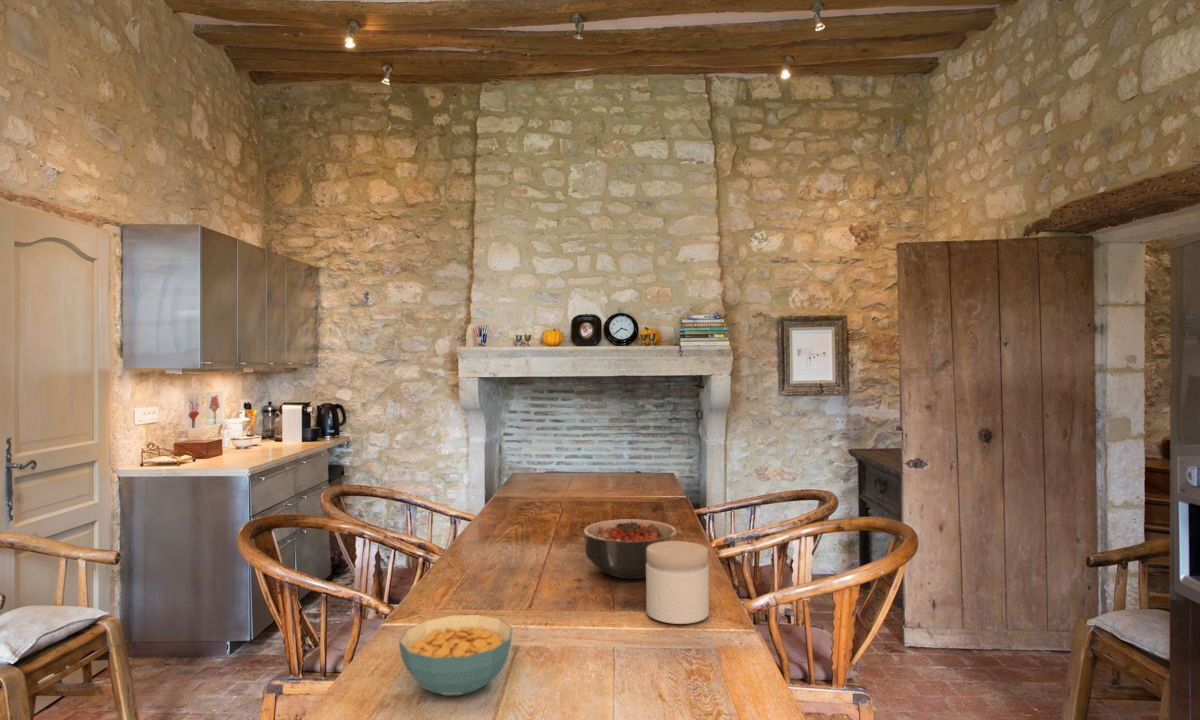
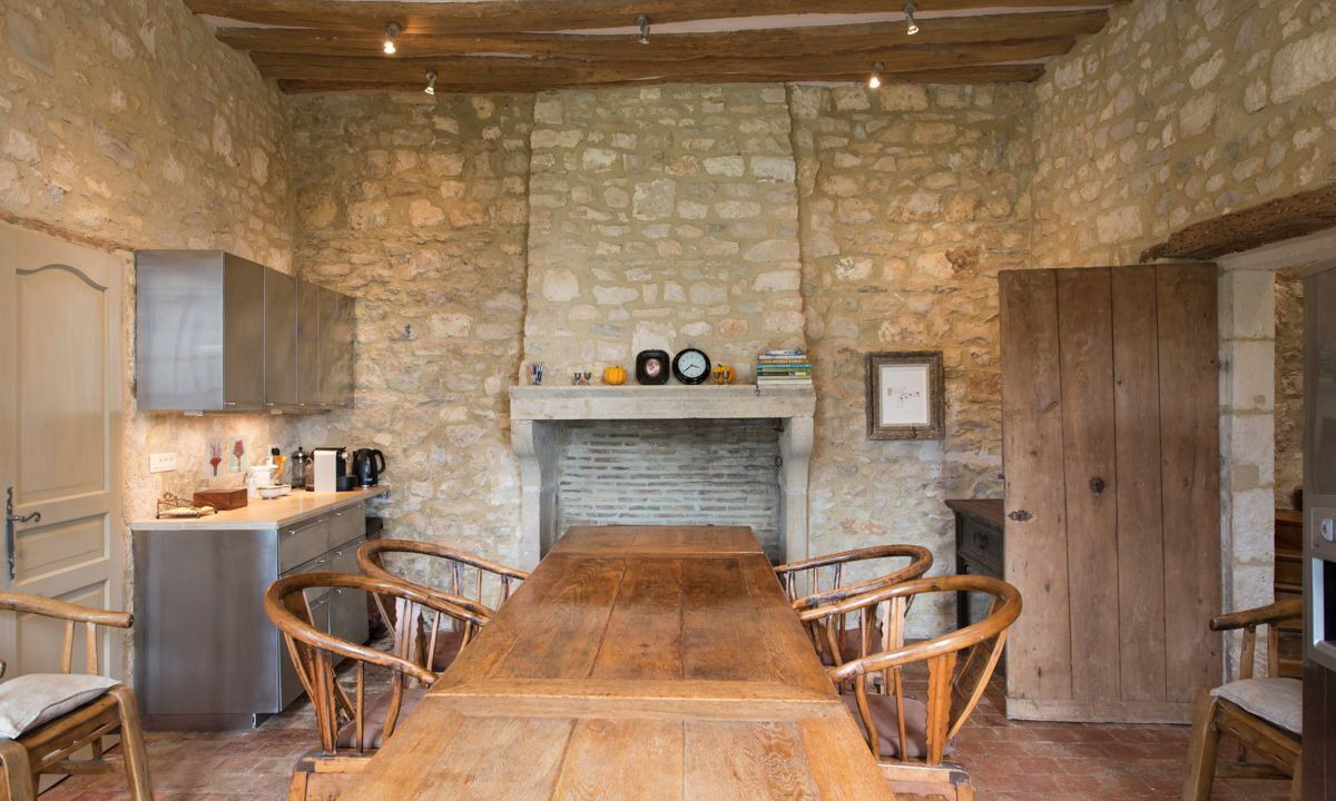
- cereal bowl [398,614,514,696]
- jar [645,540,710,625]
- bowl [583,518,678,580]
